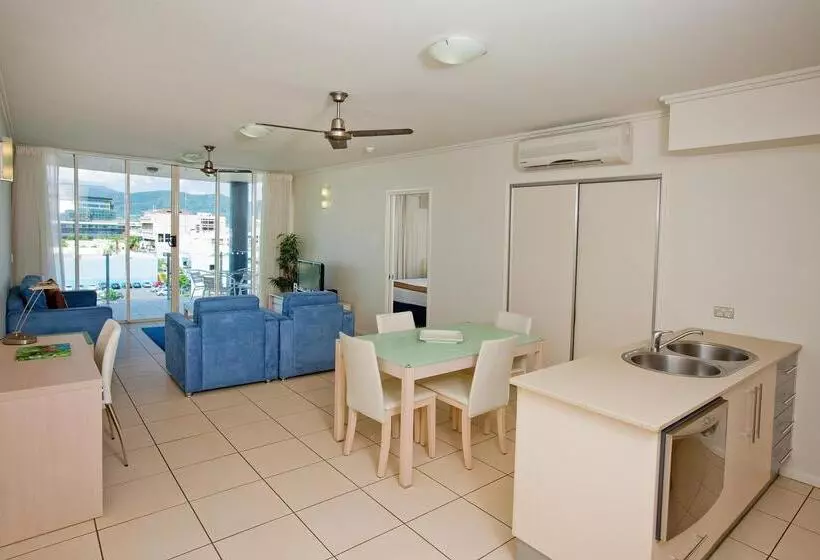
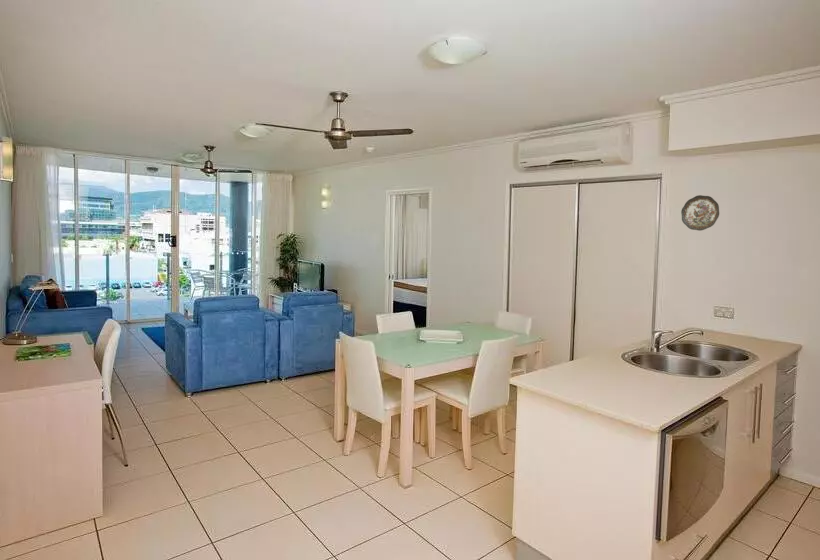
+ decorative plate [680,194,720,232]
